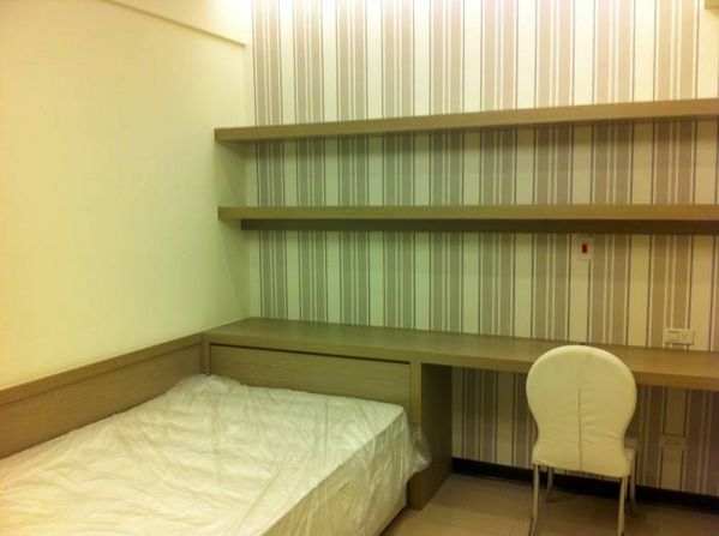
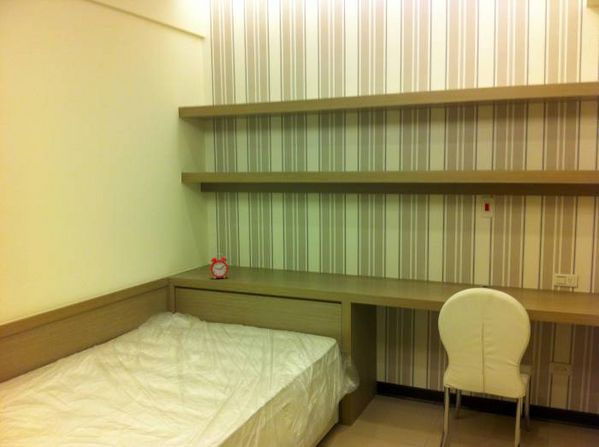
+ alarm clock [209,252,229,280]
